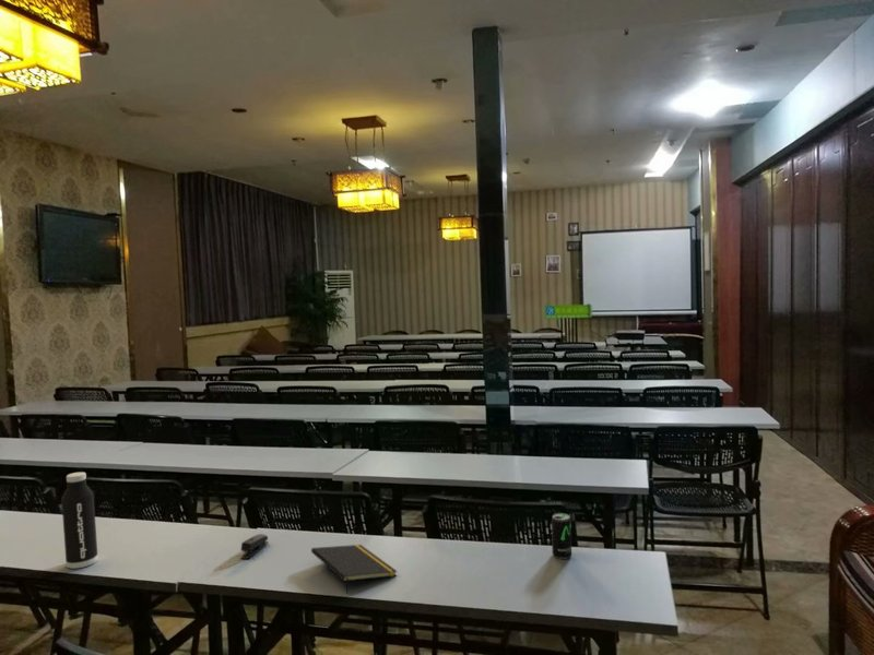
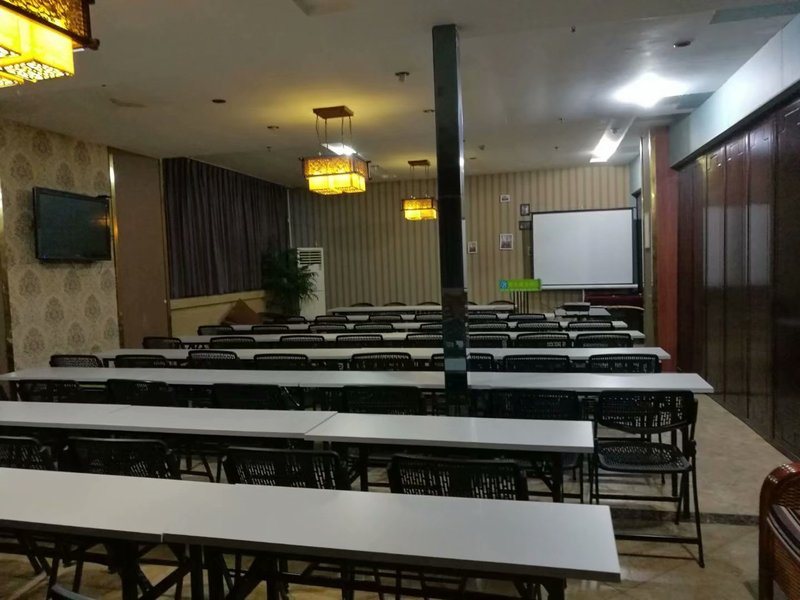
- stapler [239,533,270,560]
- beverage can [551,512,572,560]
- notepad [310,544,398,595]
- water bottle [60,471,99,570]
